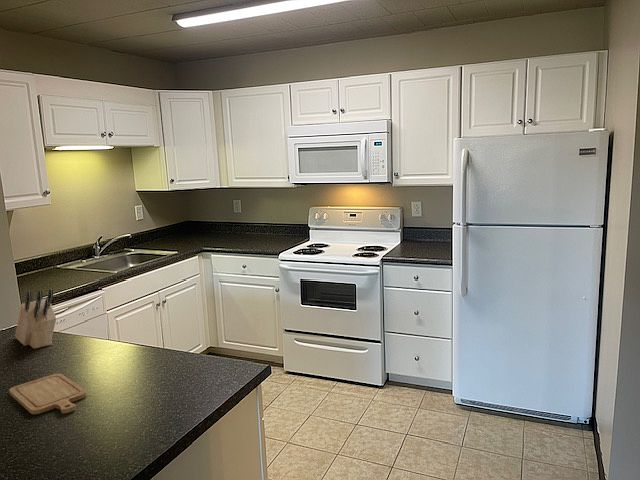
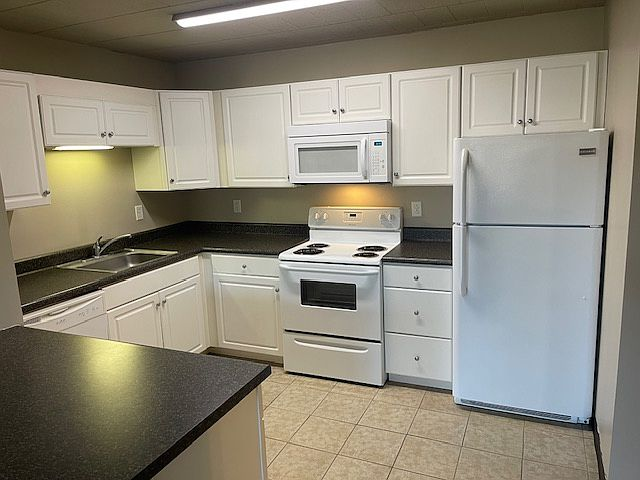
- chopping board [8,373,88,415]
- knife block [14,288,57,350]
